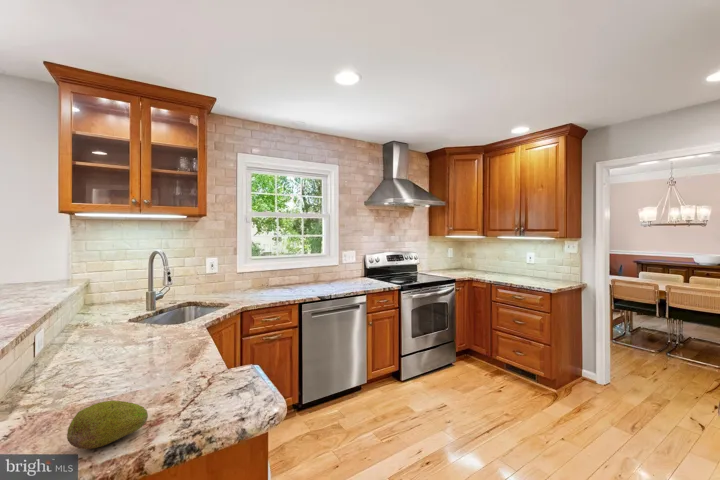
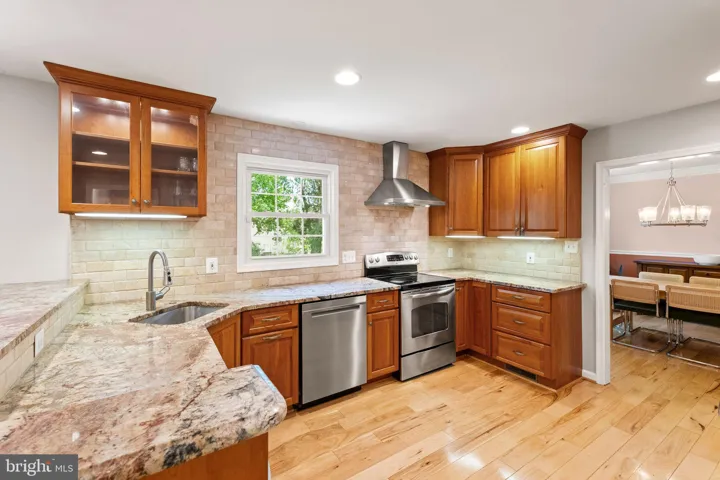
- fruit [66,399,149,450]
